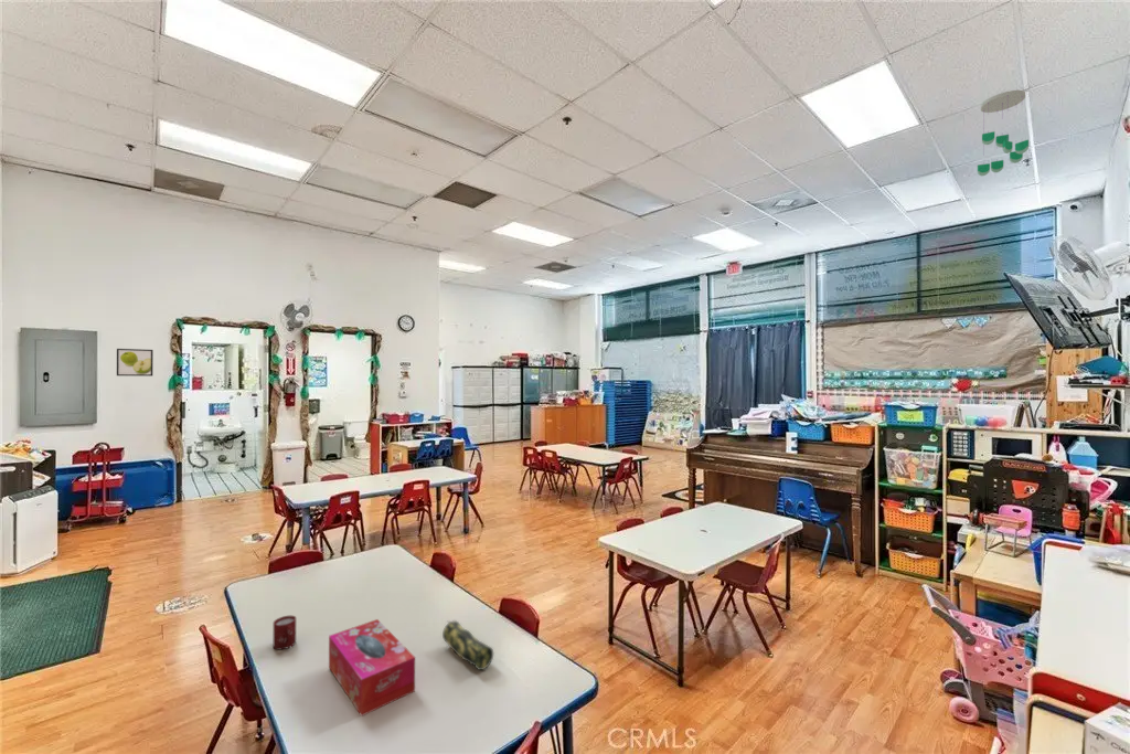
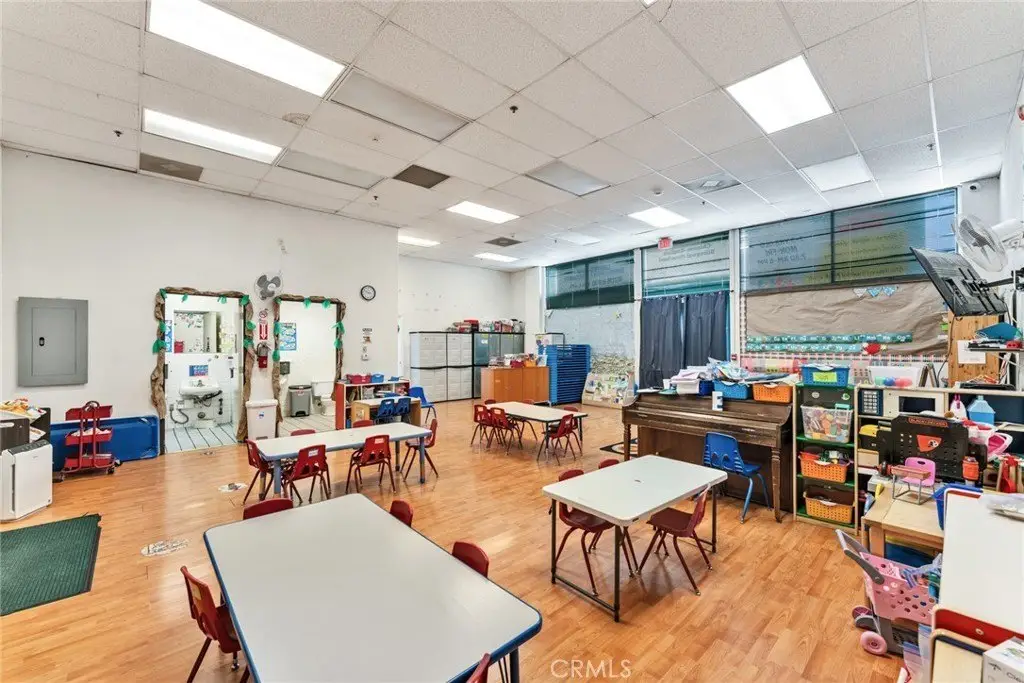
- ceiling mobile [977,89,1030,177]
- pencil case [441,619,494,671]
- tissue box [328,618,416,718]
- cup [271,615,297,651]
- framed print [116,348,154,378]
